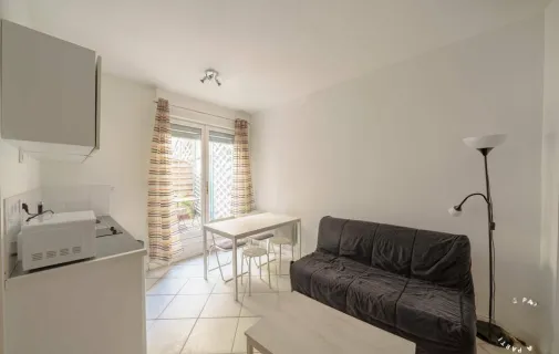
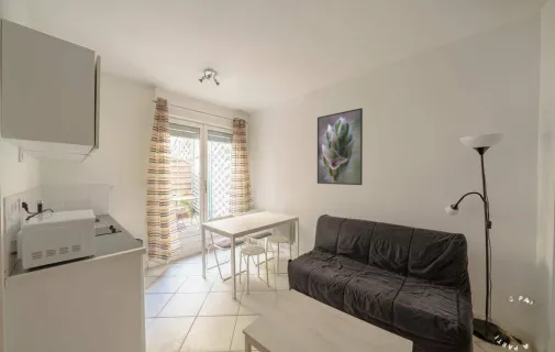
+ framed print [317,107,364,186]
